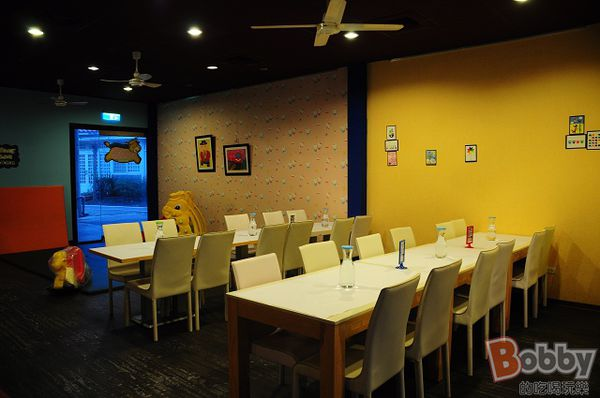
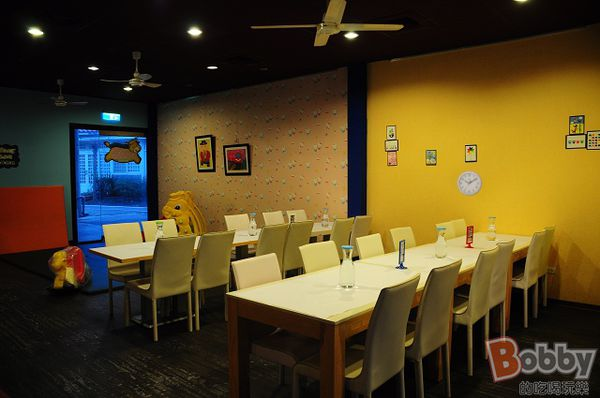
+ wall clock [456,170,483,197]
